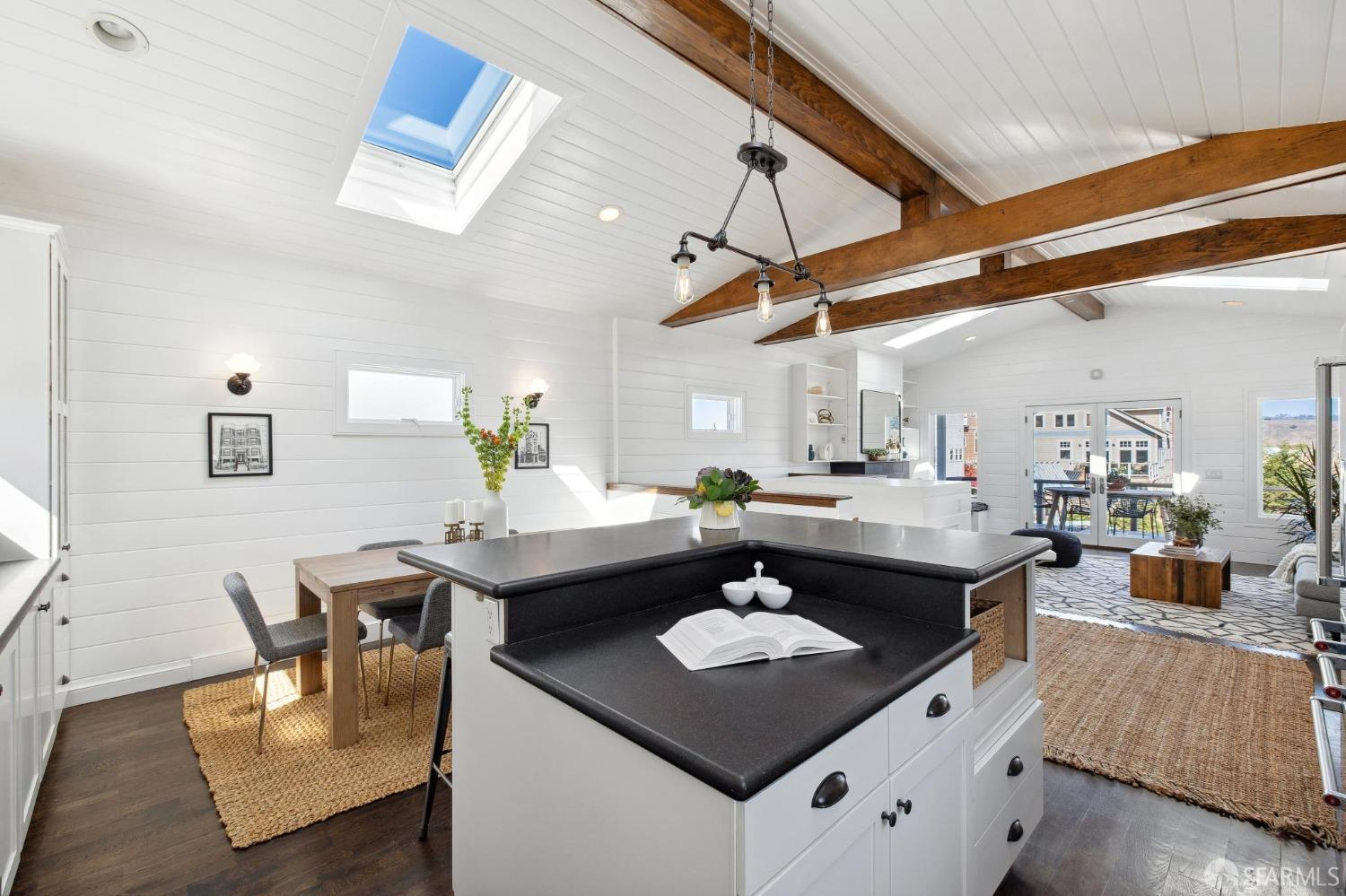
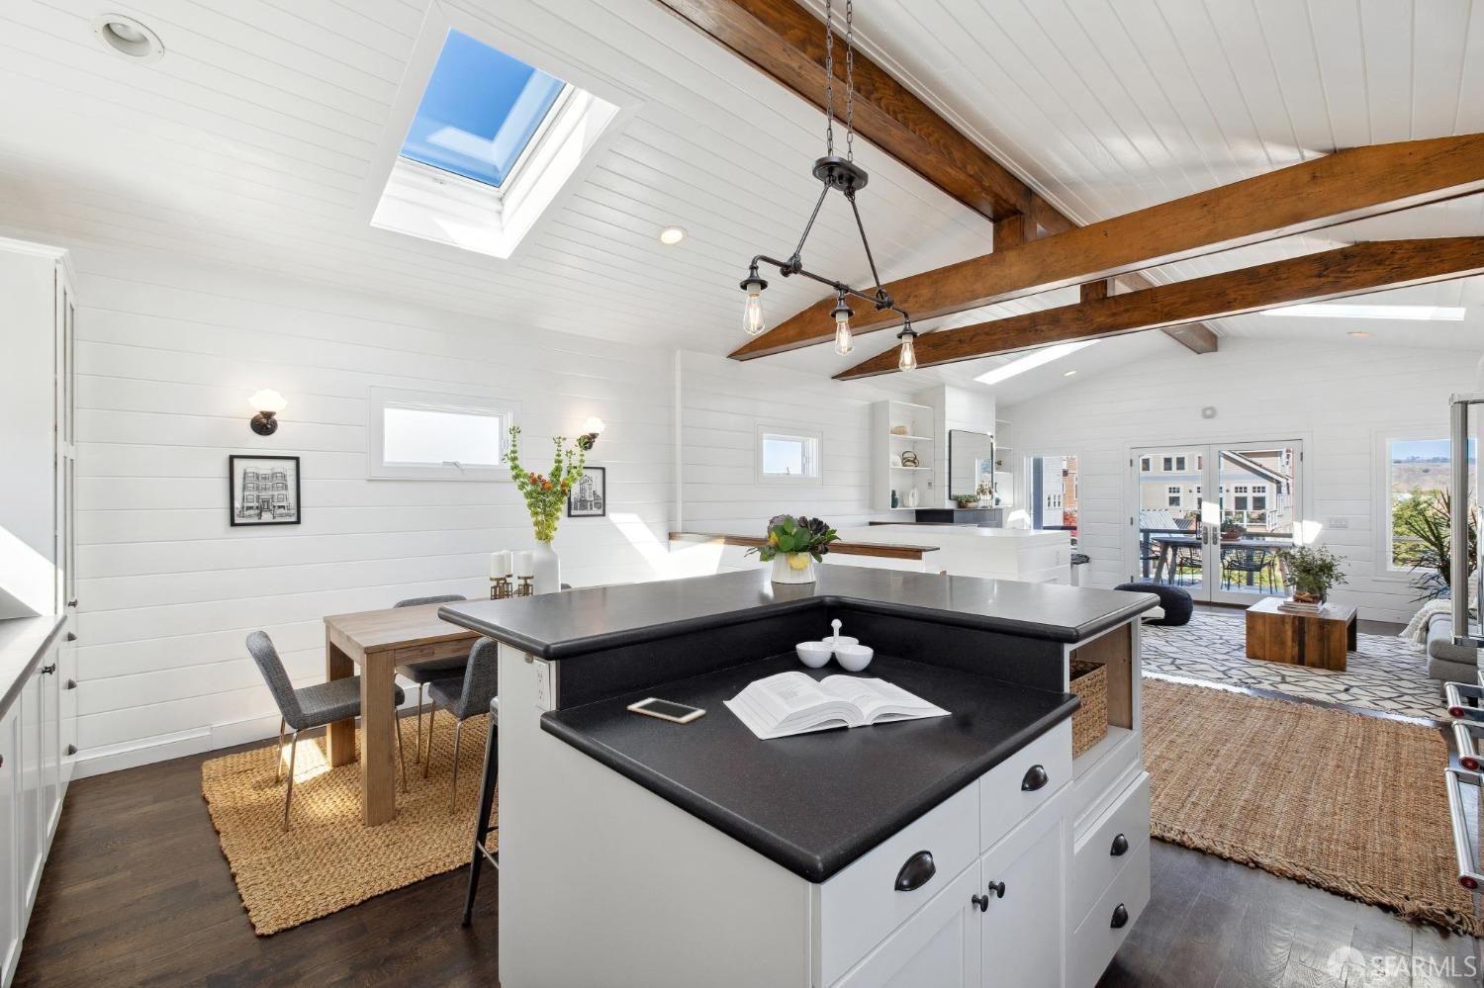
+ cell phone [626,697,707,724]
